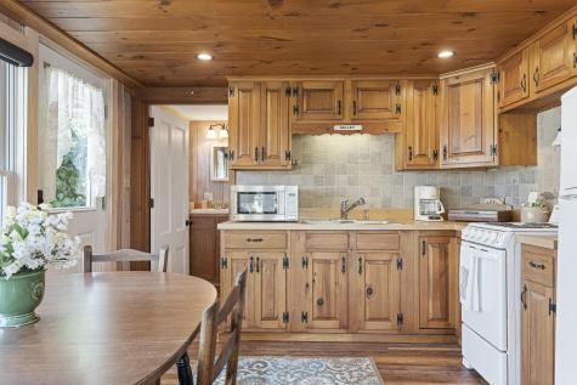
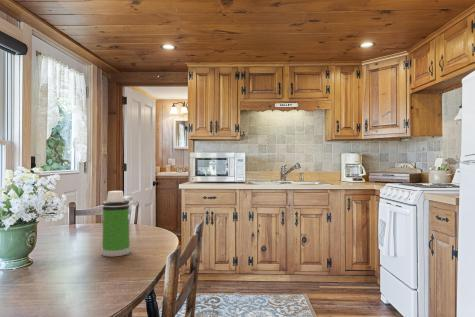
+ water bottle [100,190,135,257]
